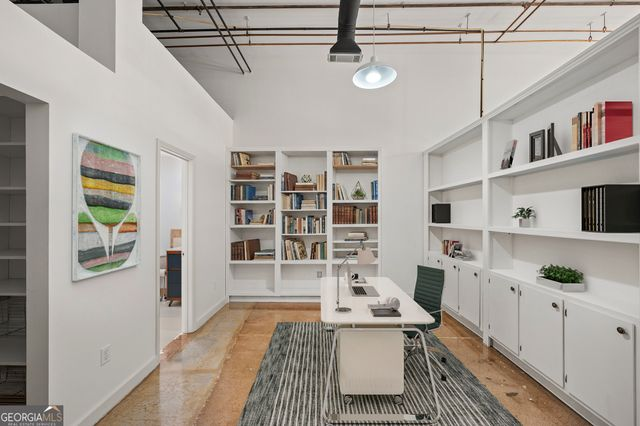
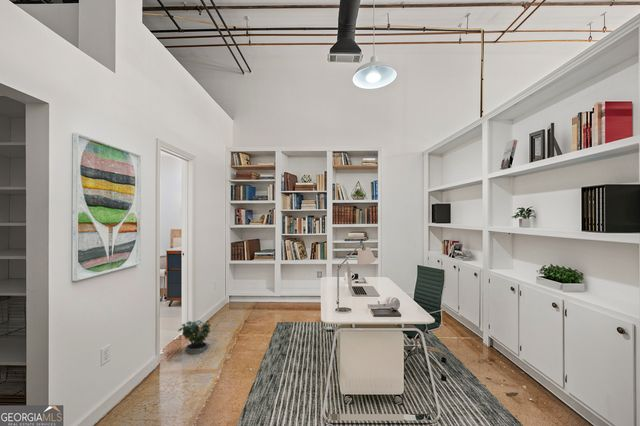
+ potted plant [177,319,212,355]
